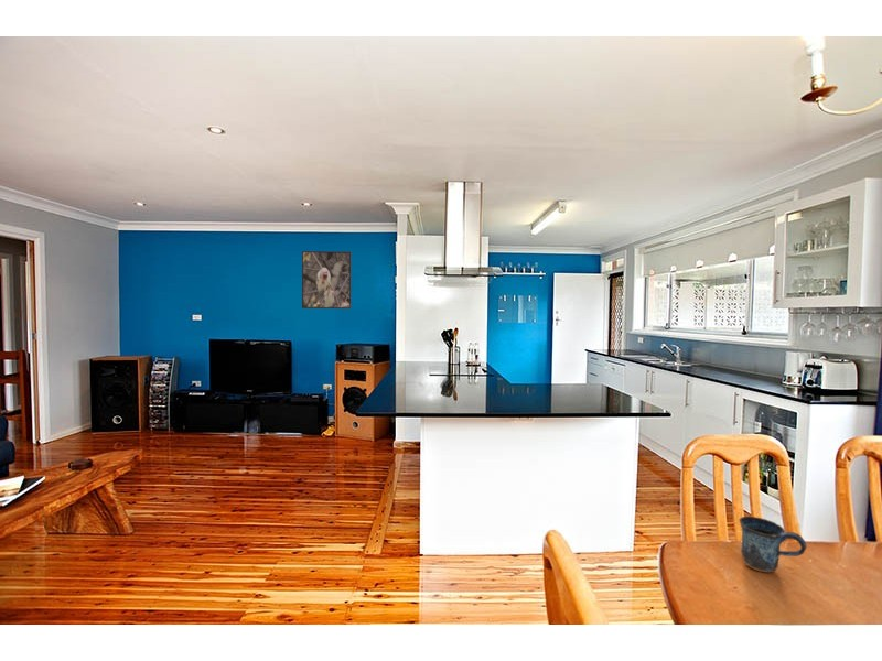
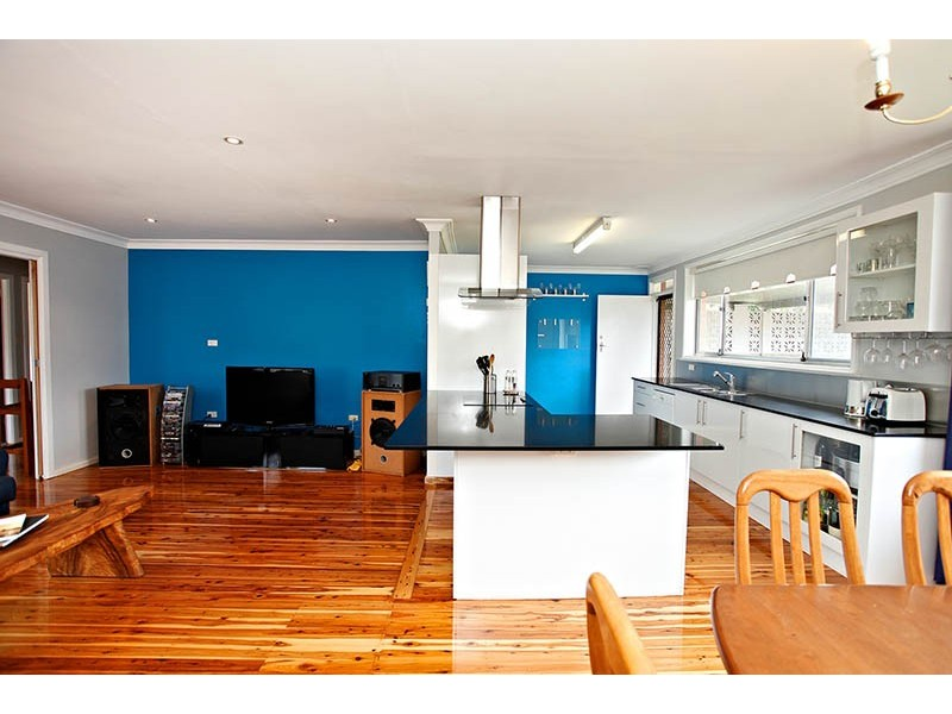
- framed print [301,250,353,310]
- mug [738,516,807,573]
